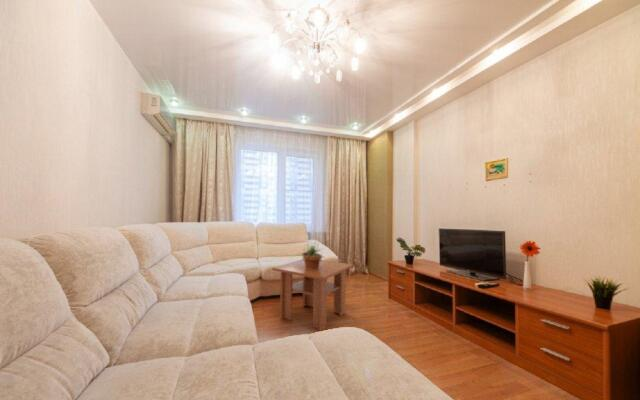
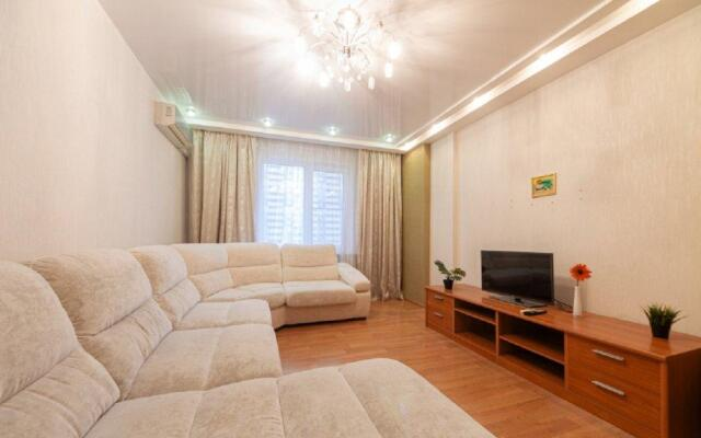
- potted plant [299,243,326,270]
- coffee table [271,258,354,332]
